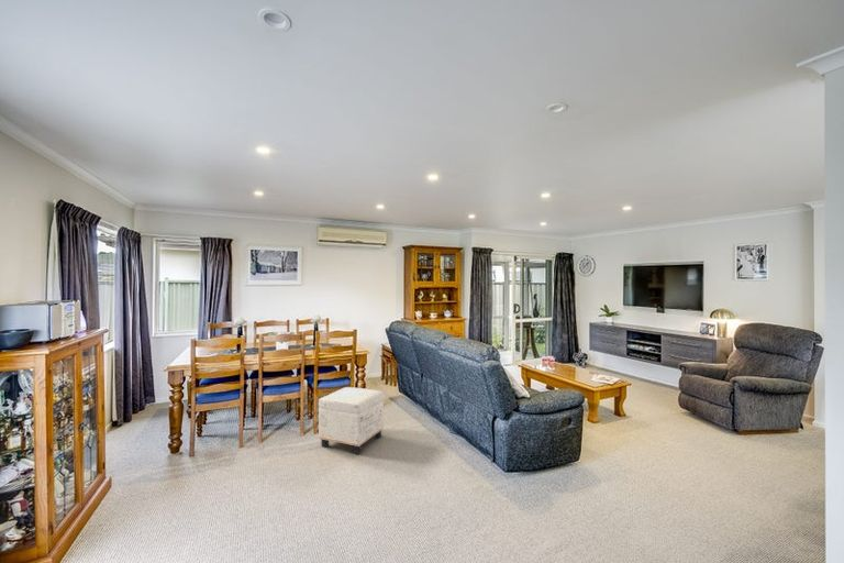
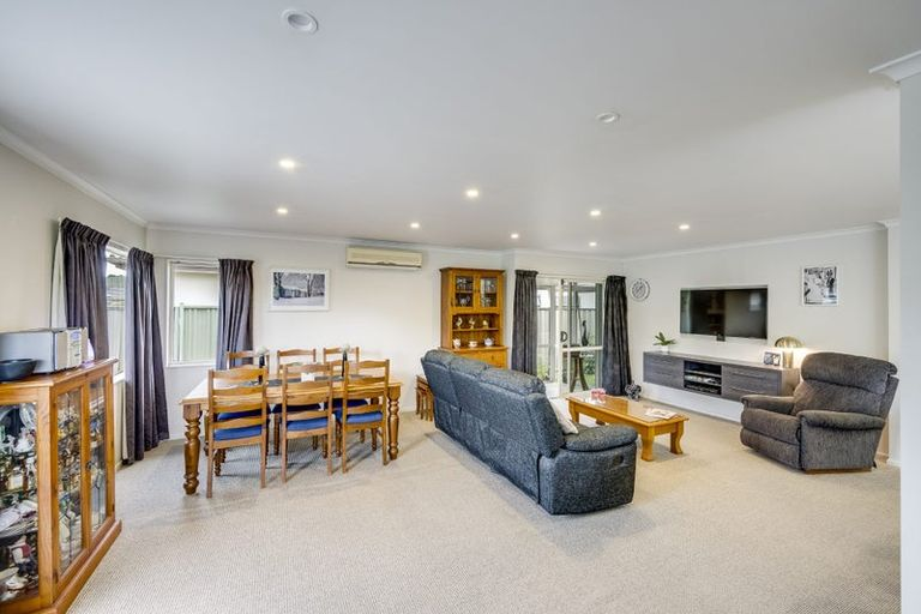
- ottoman [318,386,385,455]
